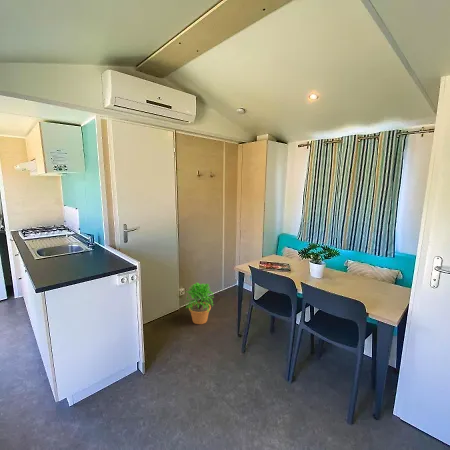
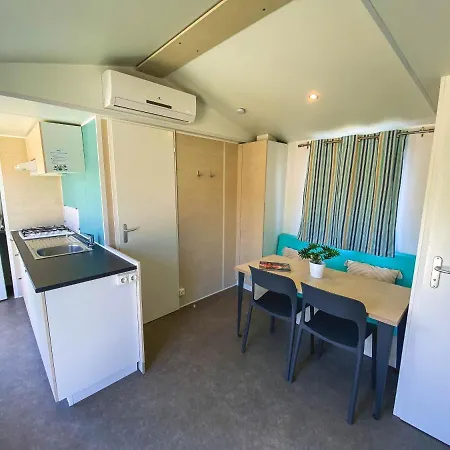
- potted plant [185,282,215,325]
